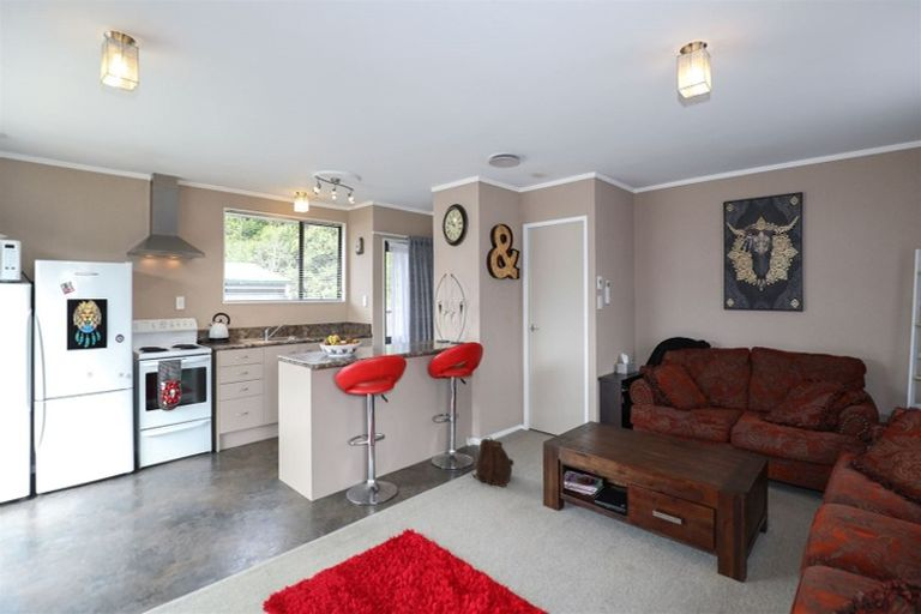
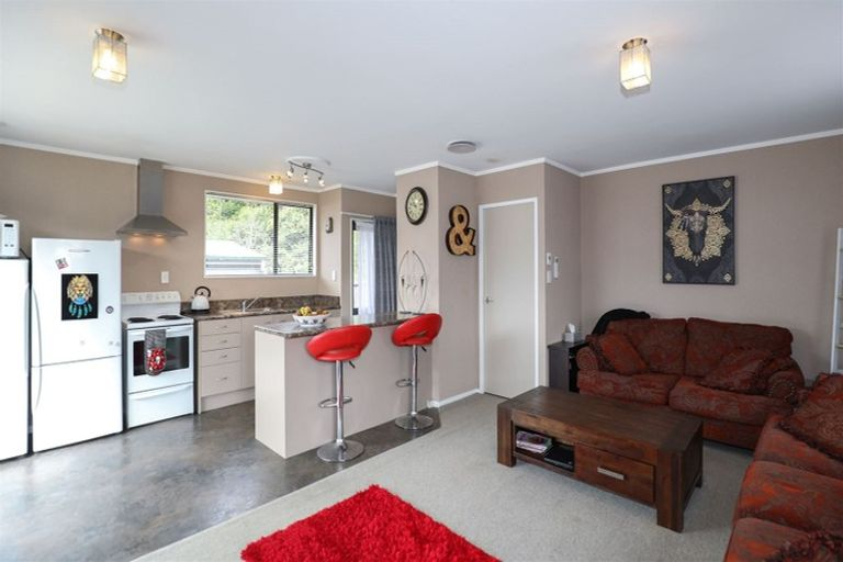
- backpack [470,435,514,488]
